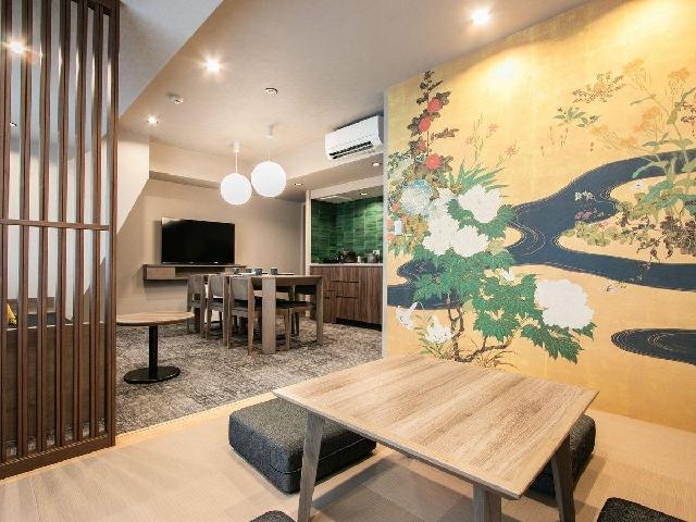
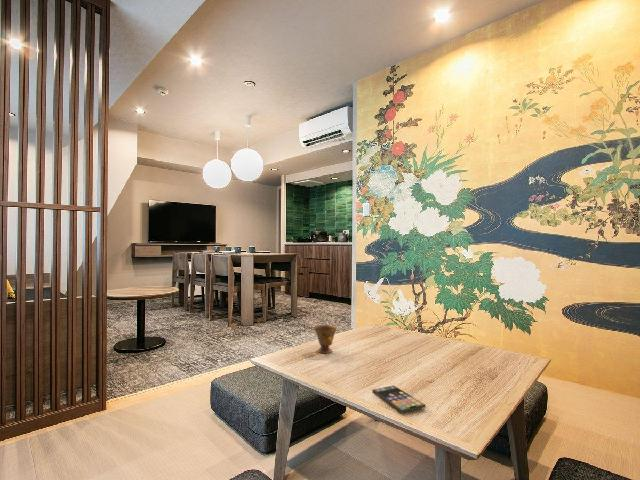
+ teacup [312,324,339,354]
+ smartphone [371,385,426,414]
